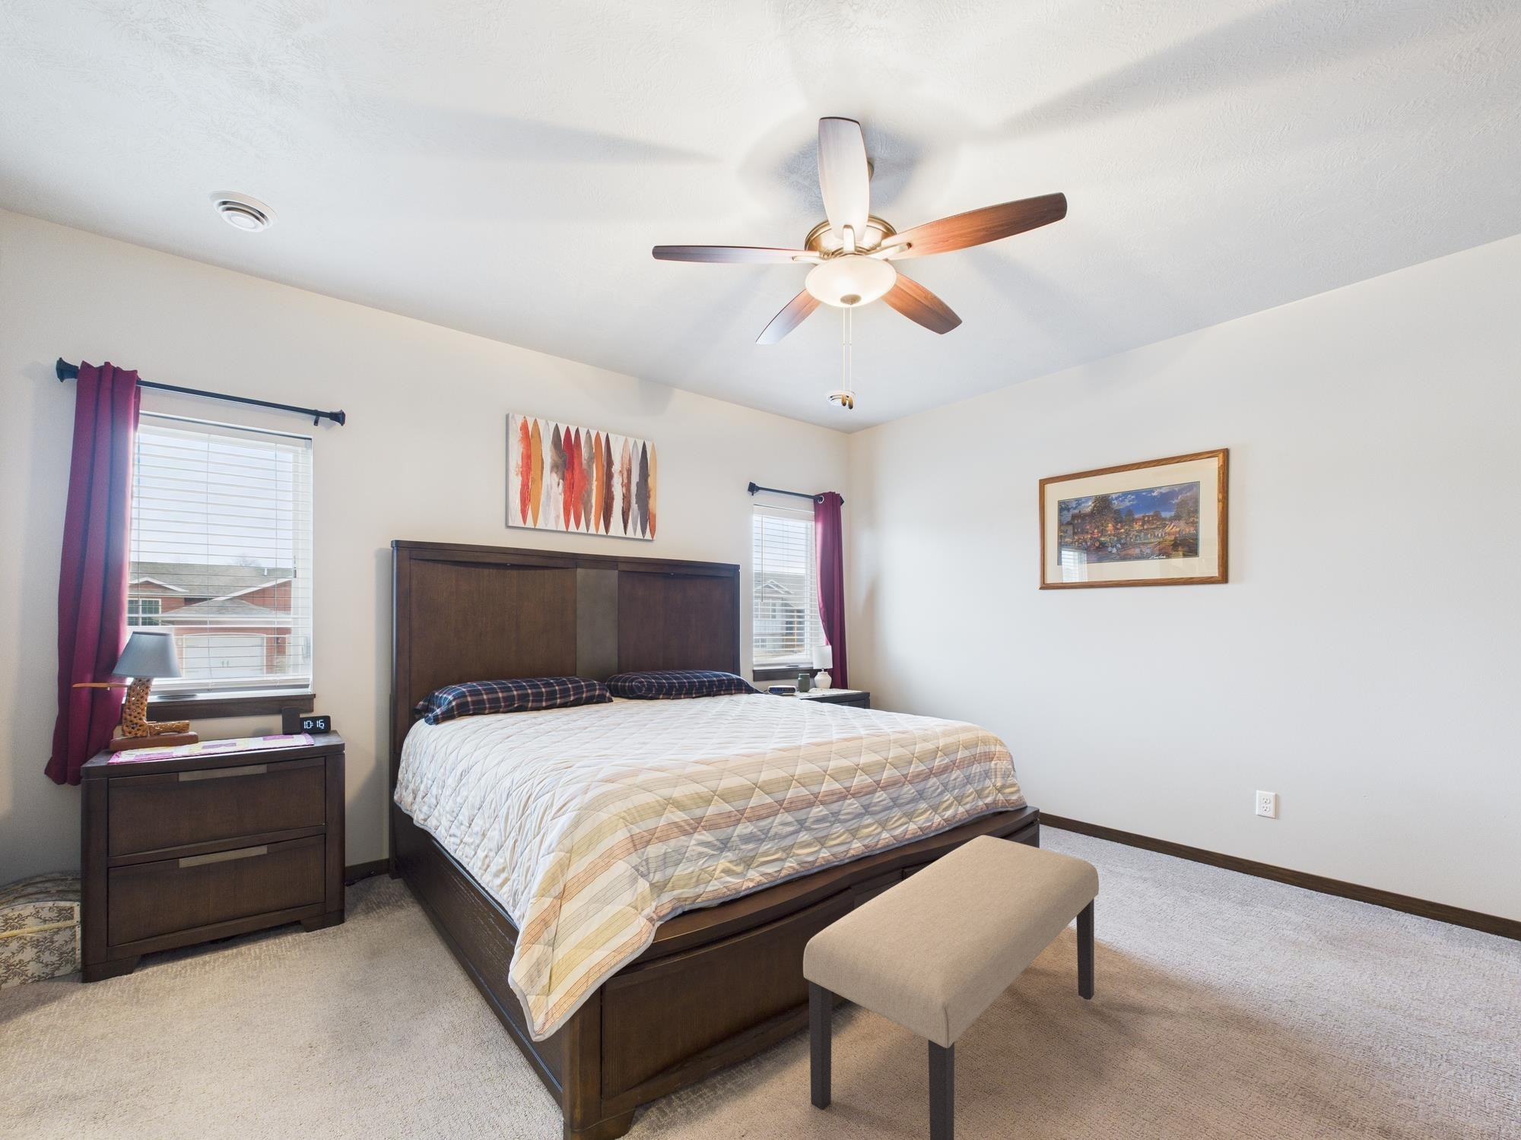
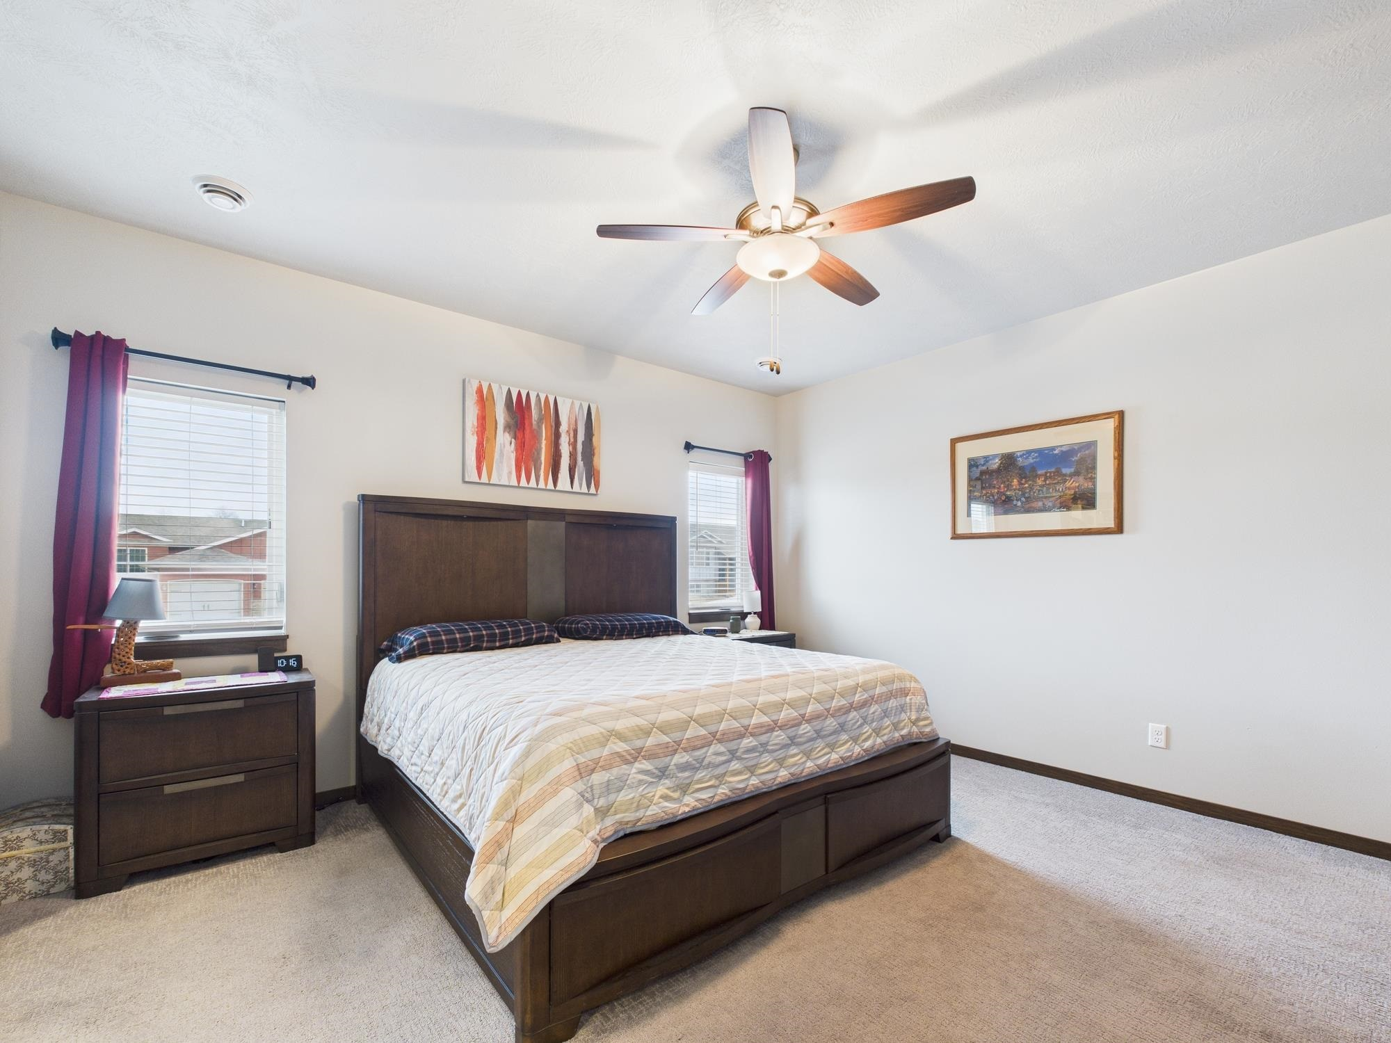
- bench [802,835,1099,1140]
